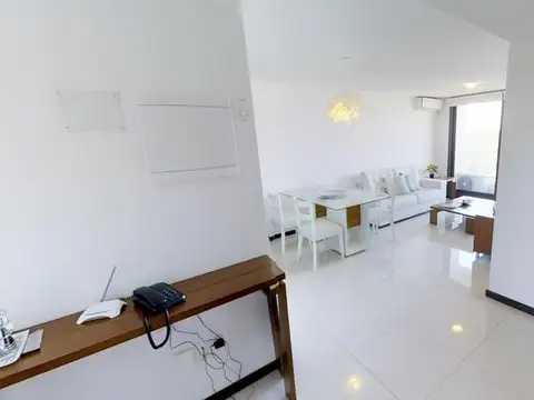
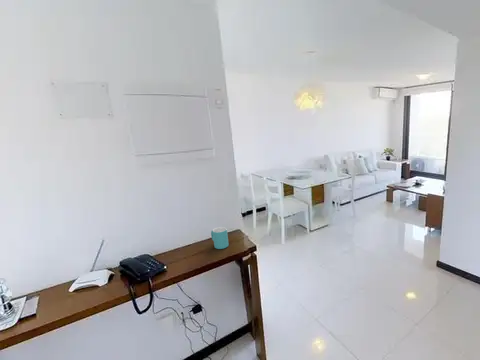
+ mug [210,226,230,250]
